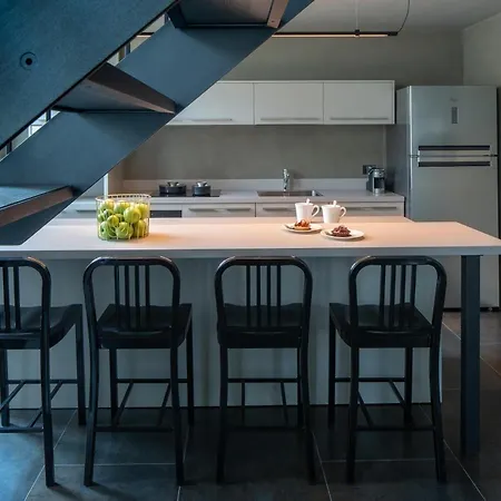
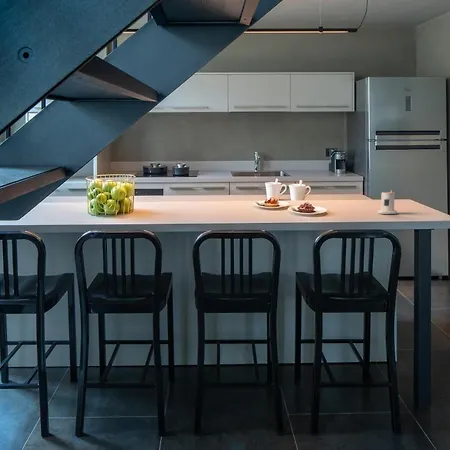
+ candle [377,189,398,215]
